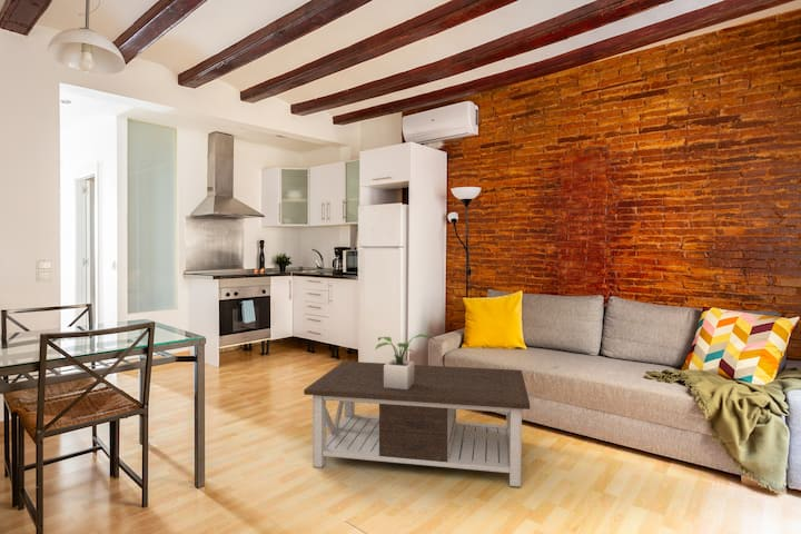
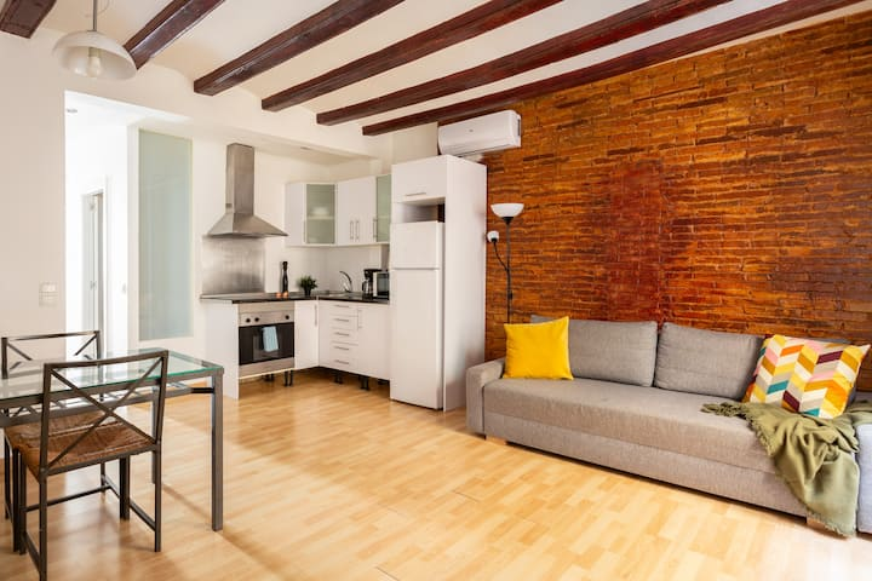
- potted plant [375,333,436,389]
- coffee table [303,360,531,487]
